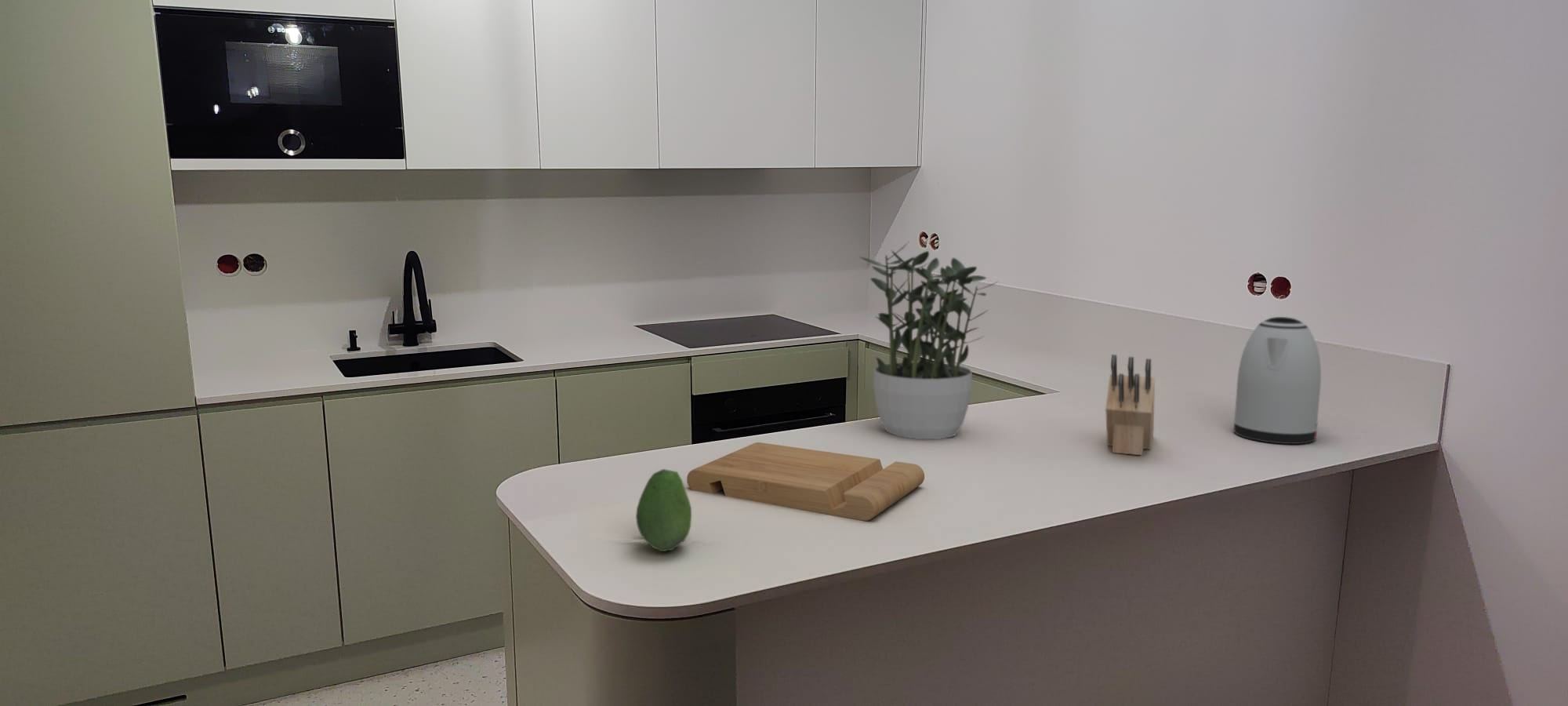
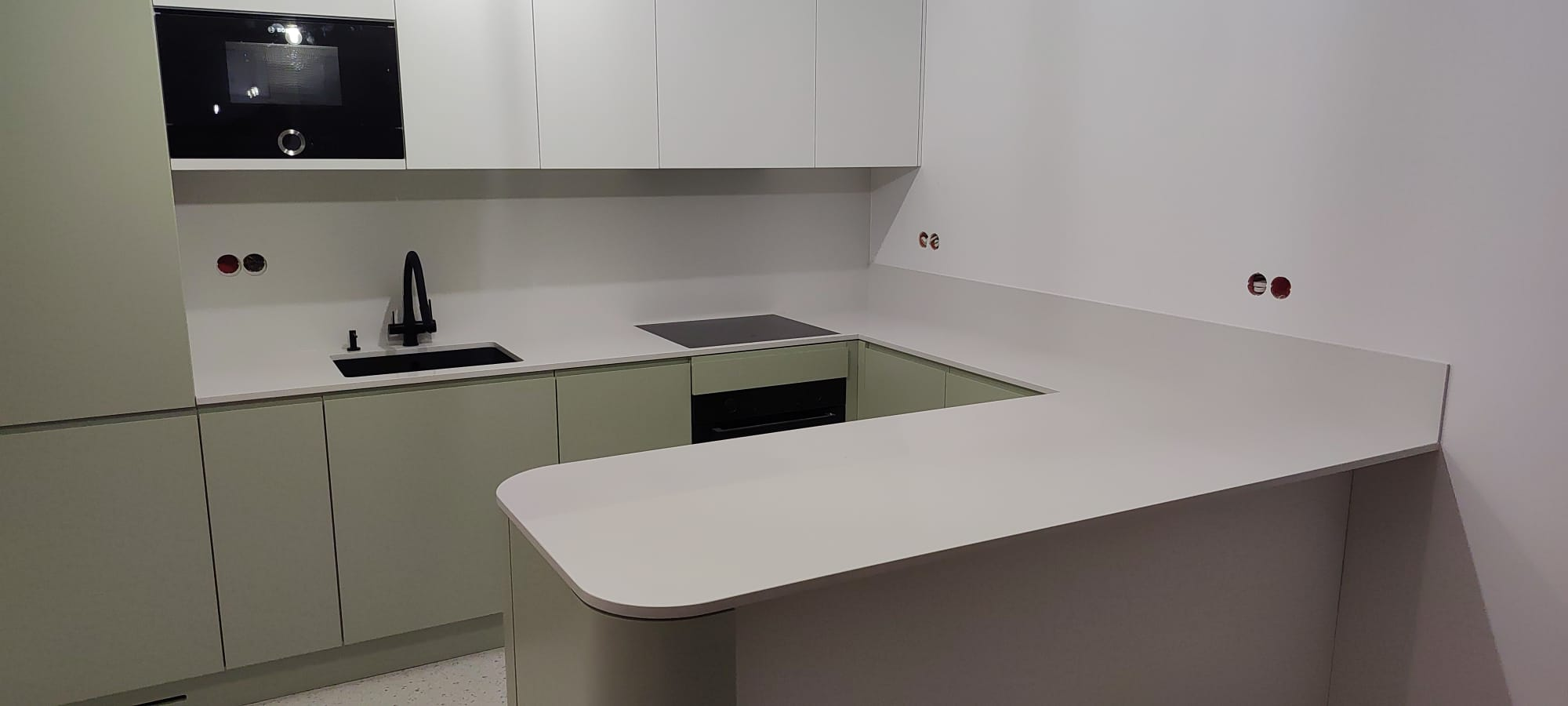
- kettle [1232,316,1322,445]
- potted plant [858,242,1000,440]
- fruit [635,468,692,552]
- knife block [1105,354,1156,456]
- cutting board [686,442,925,522]
